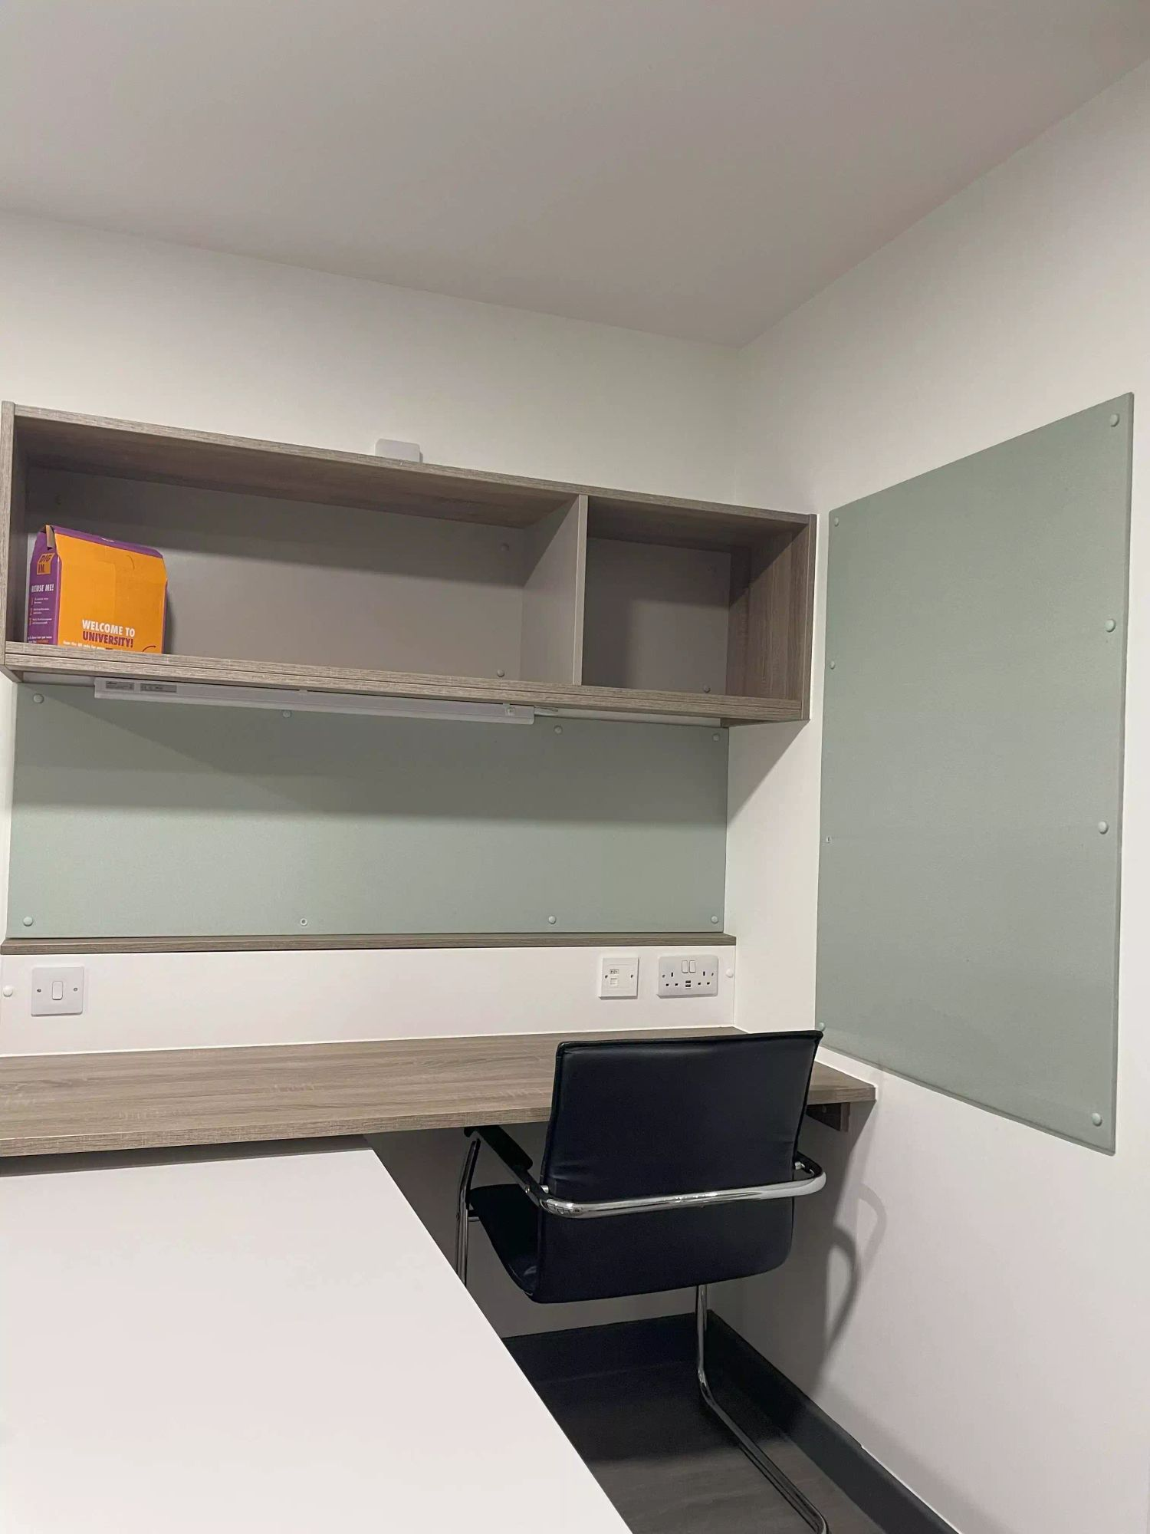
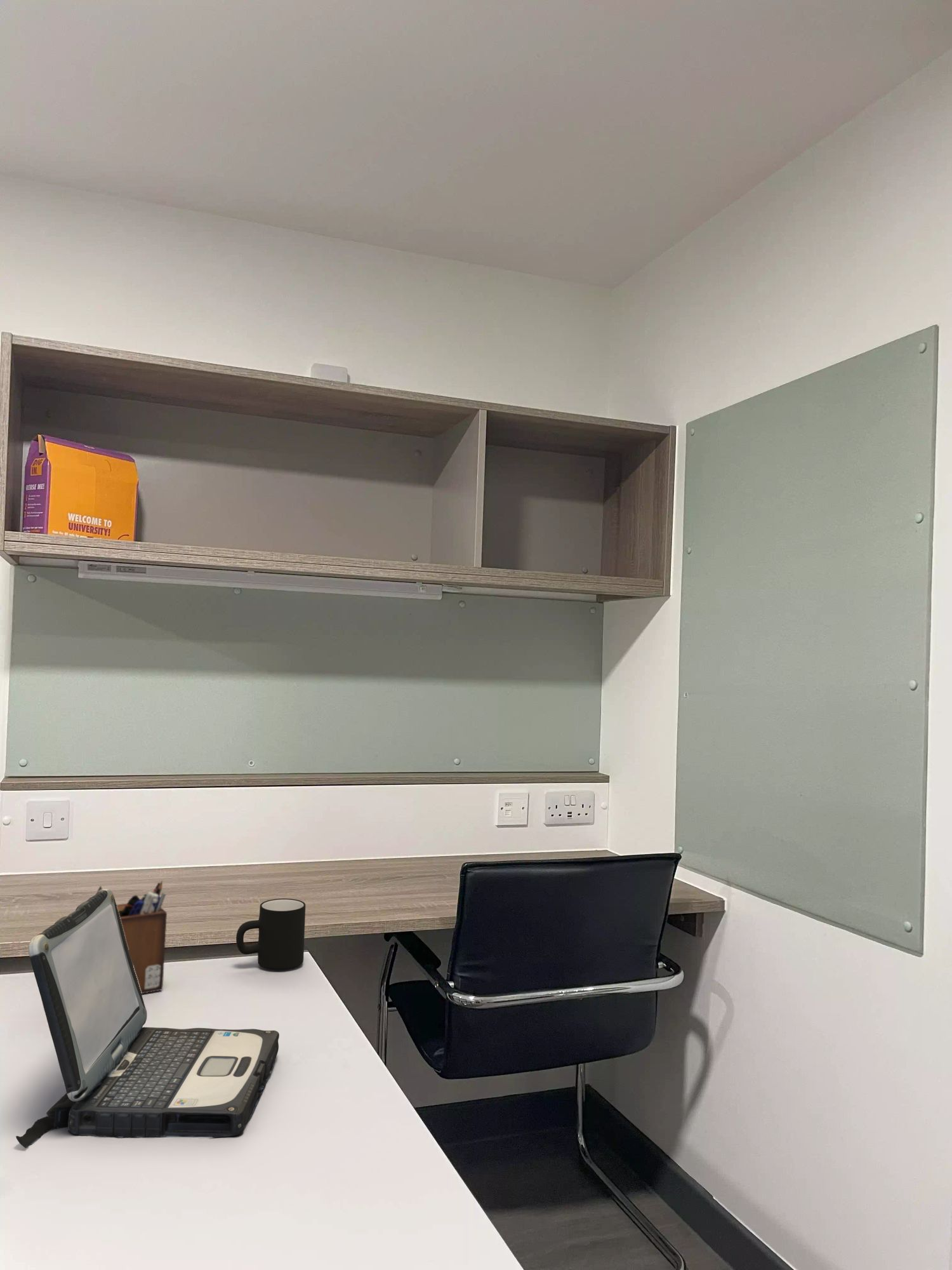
+ mug [235,898,306,971]
+ laptop [15,888,280,1149]
+ desk organizer [96,880,168,994]
